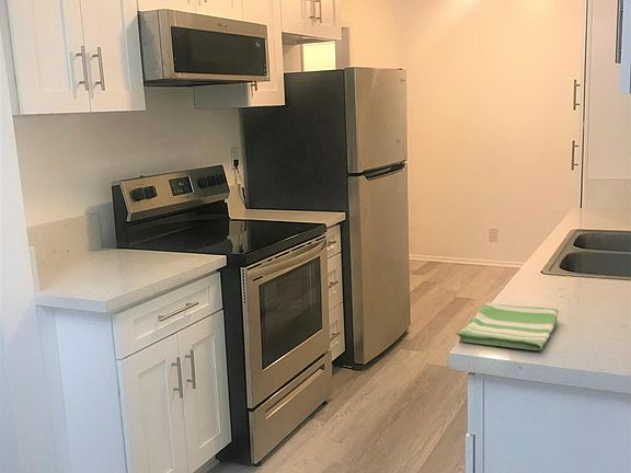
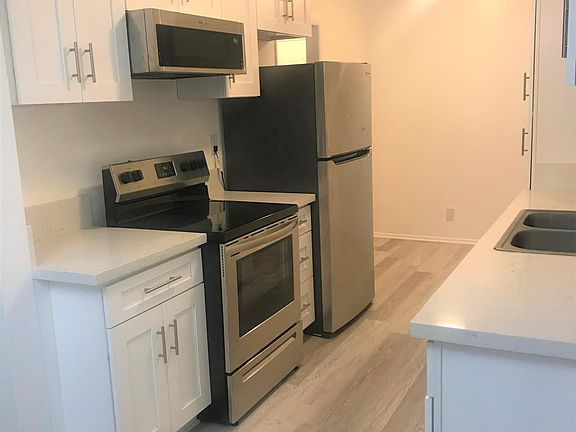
- dish towel [456,302,559,351]
